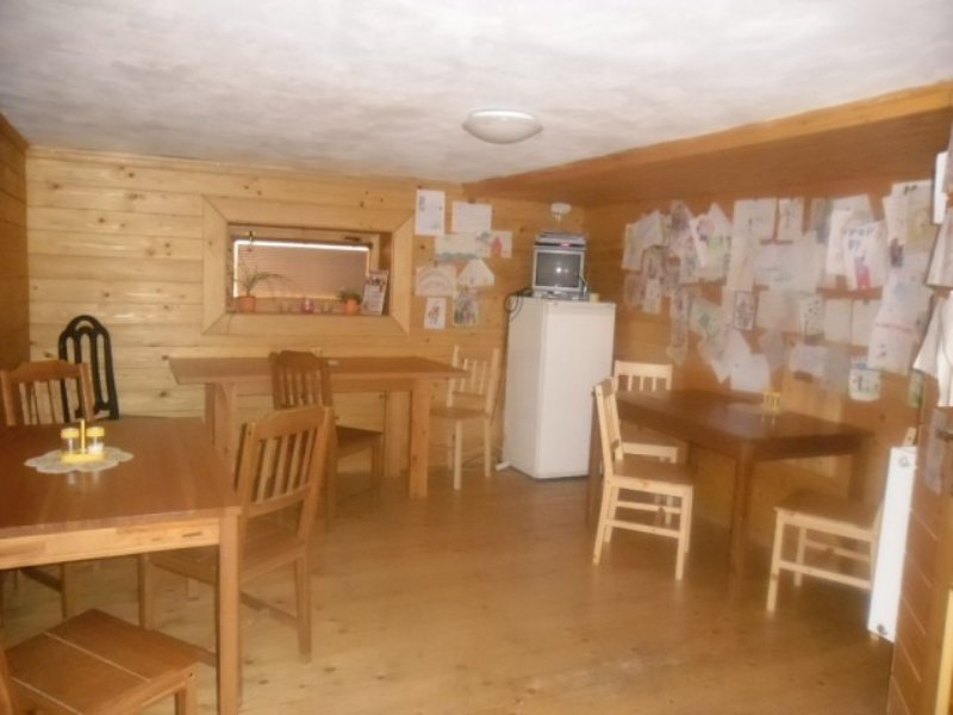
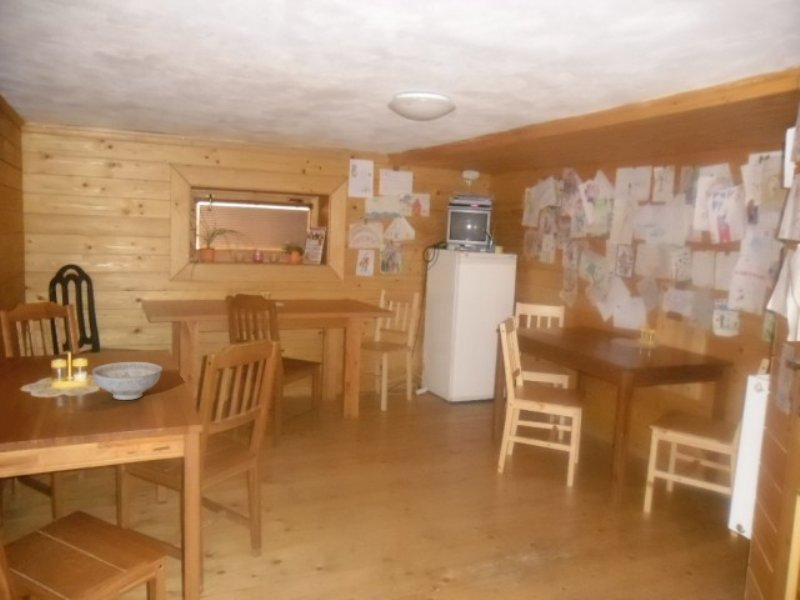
+ decorative bowl [91,361,163,401]
